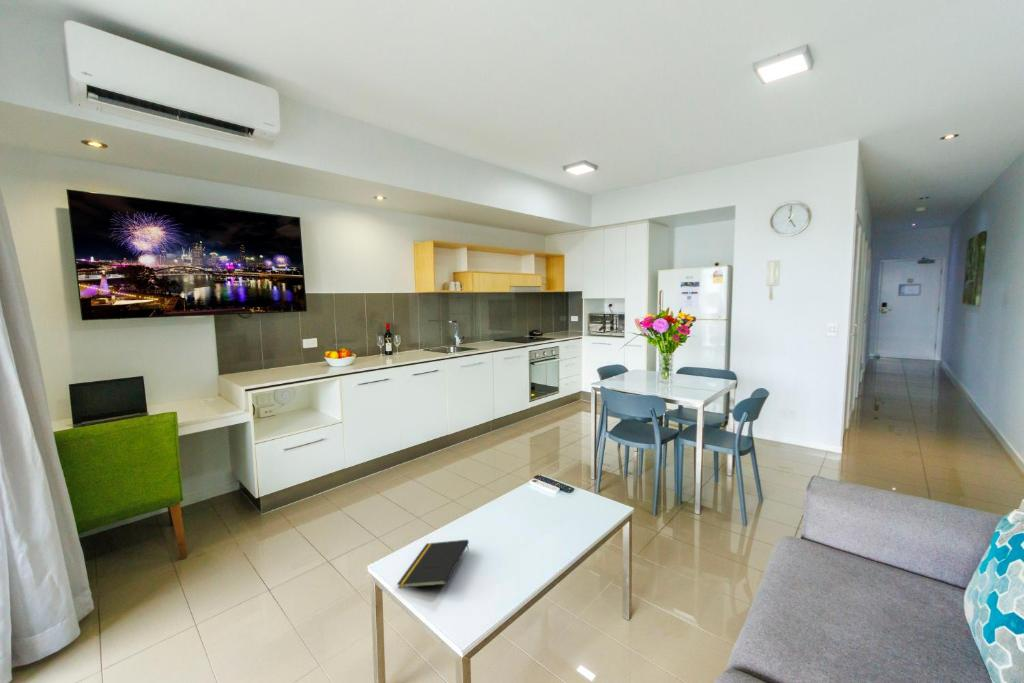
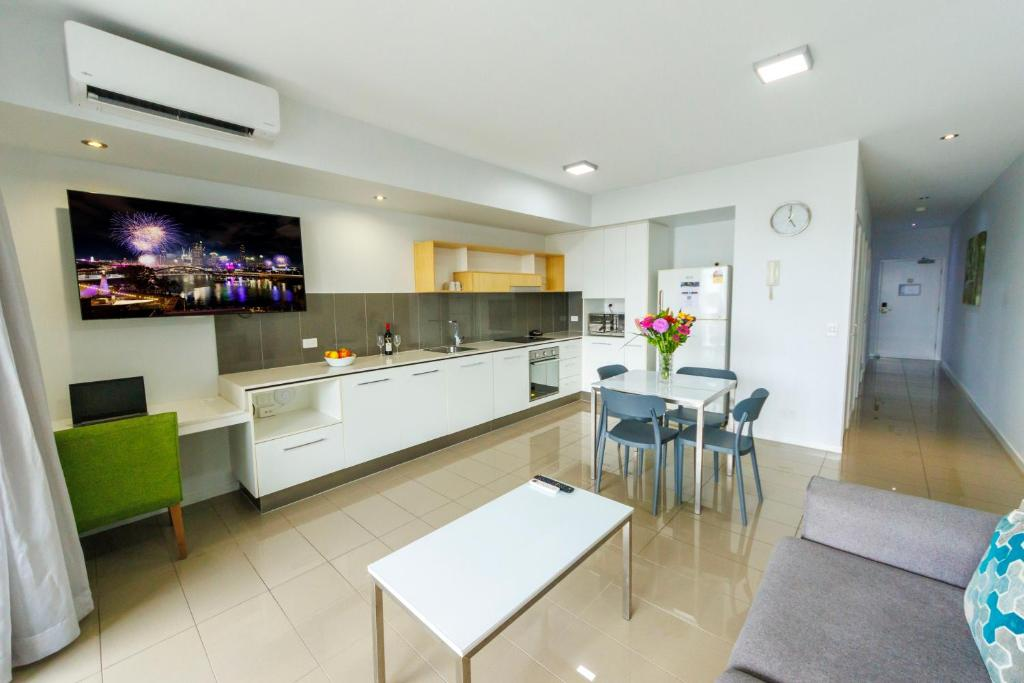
- notepad [396,539,470,589]
